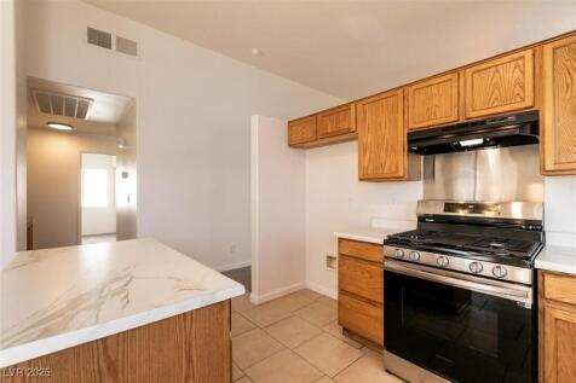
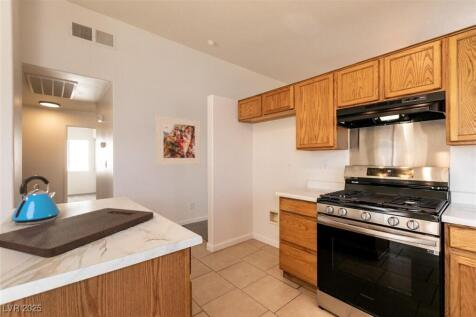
+ cutting board [0,207,154,258]
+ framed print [155,114,202,166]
+ kettle [9,175,61,226]
